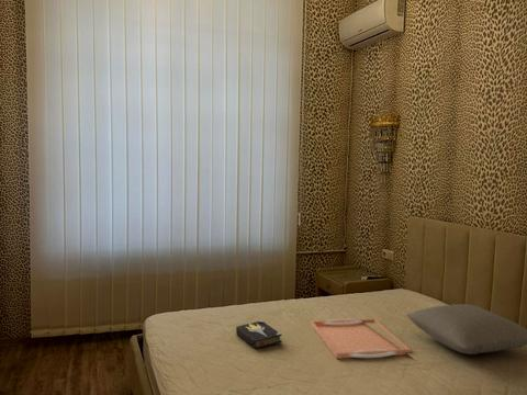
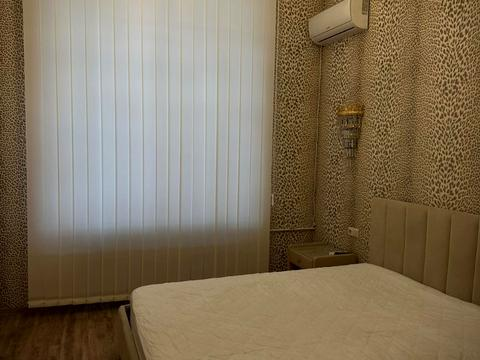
- serving tray [311,317,412,360]
- hardback book [235,319,283,350]
- pillow [405,303,527,356]
